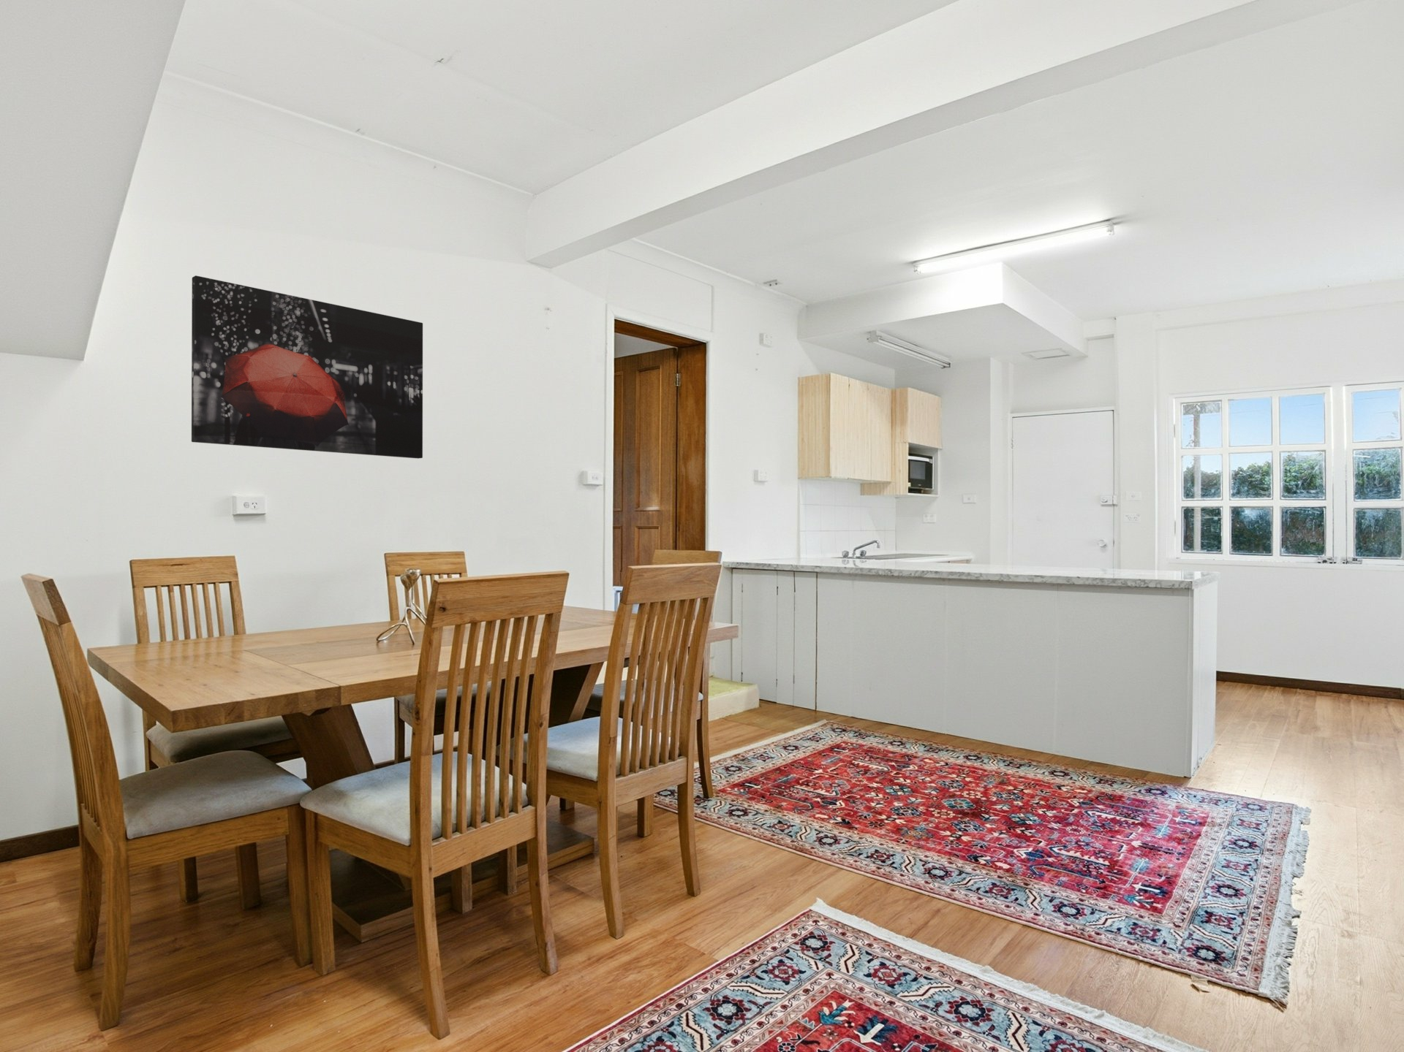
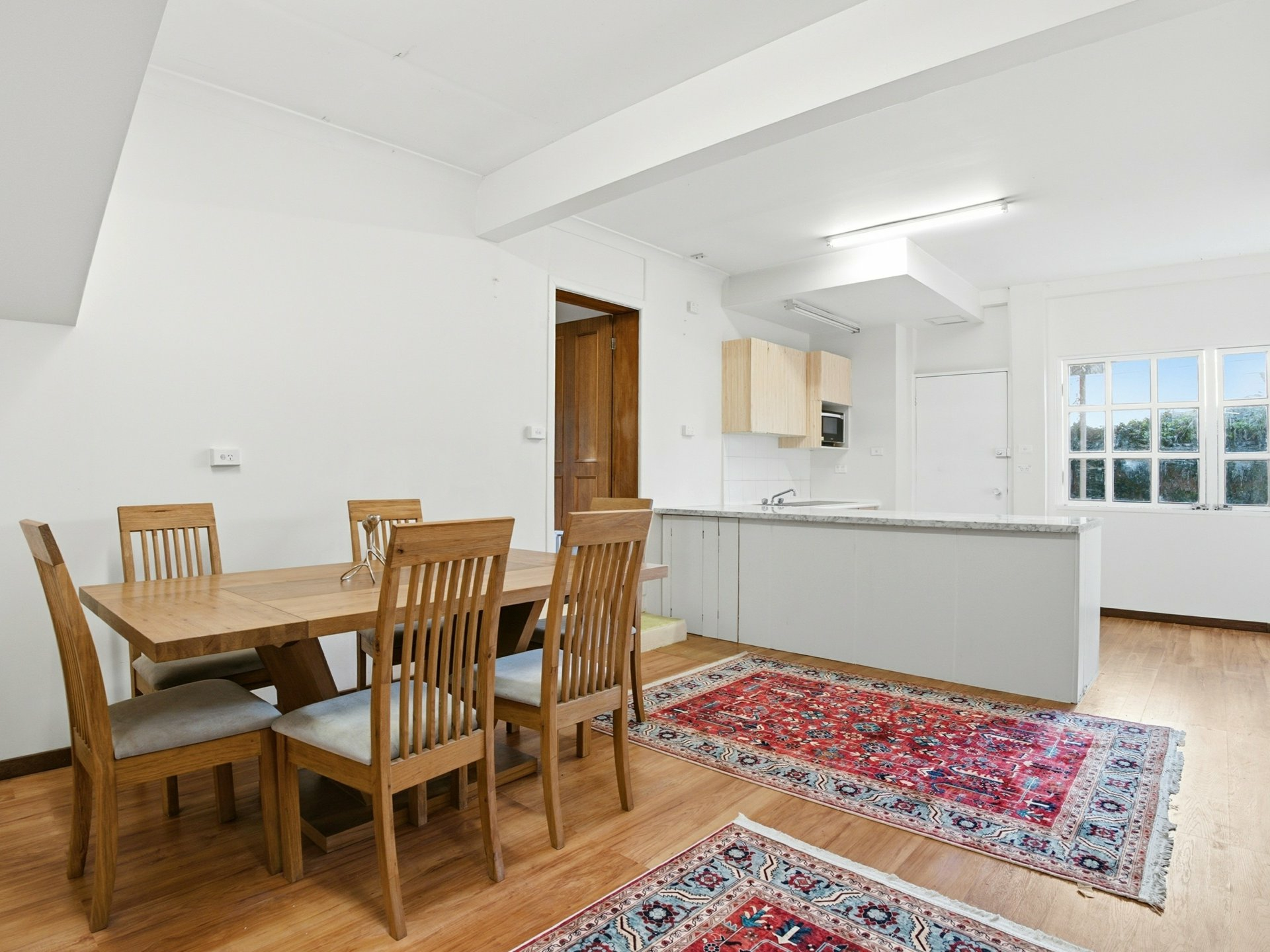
- wall art [191,275,423,460]
